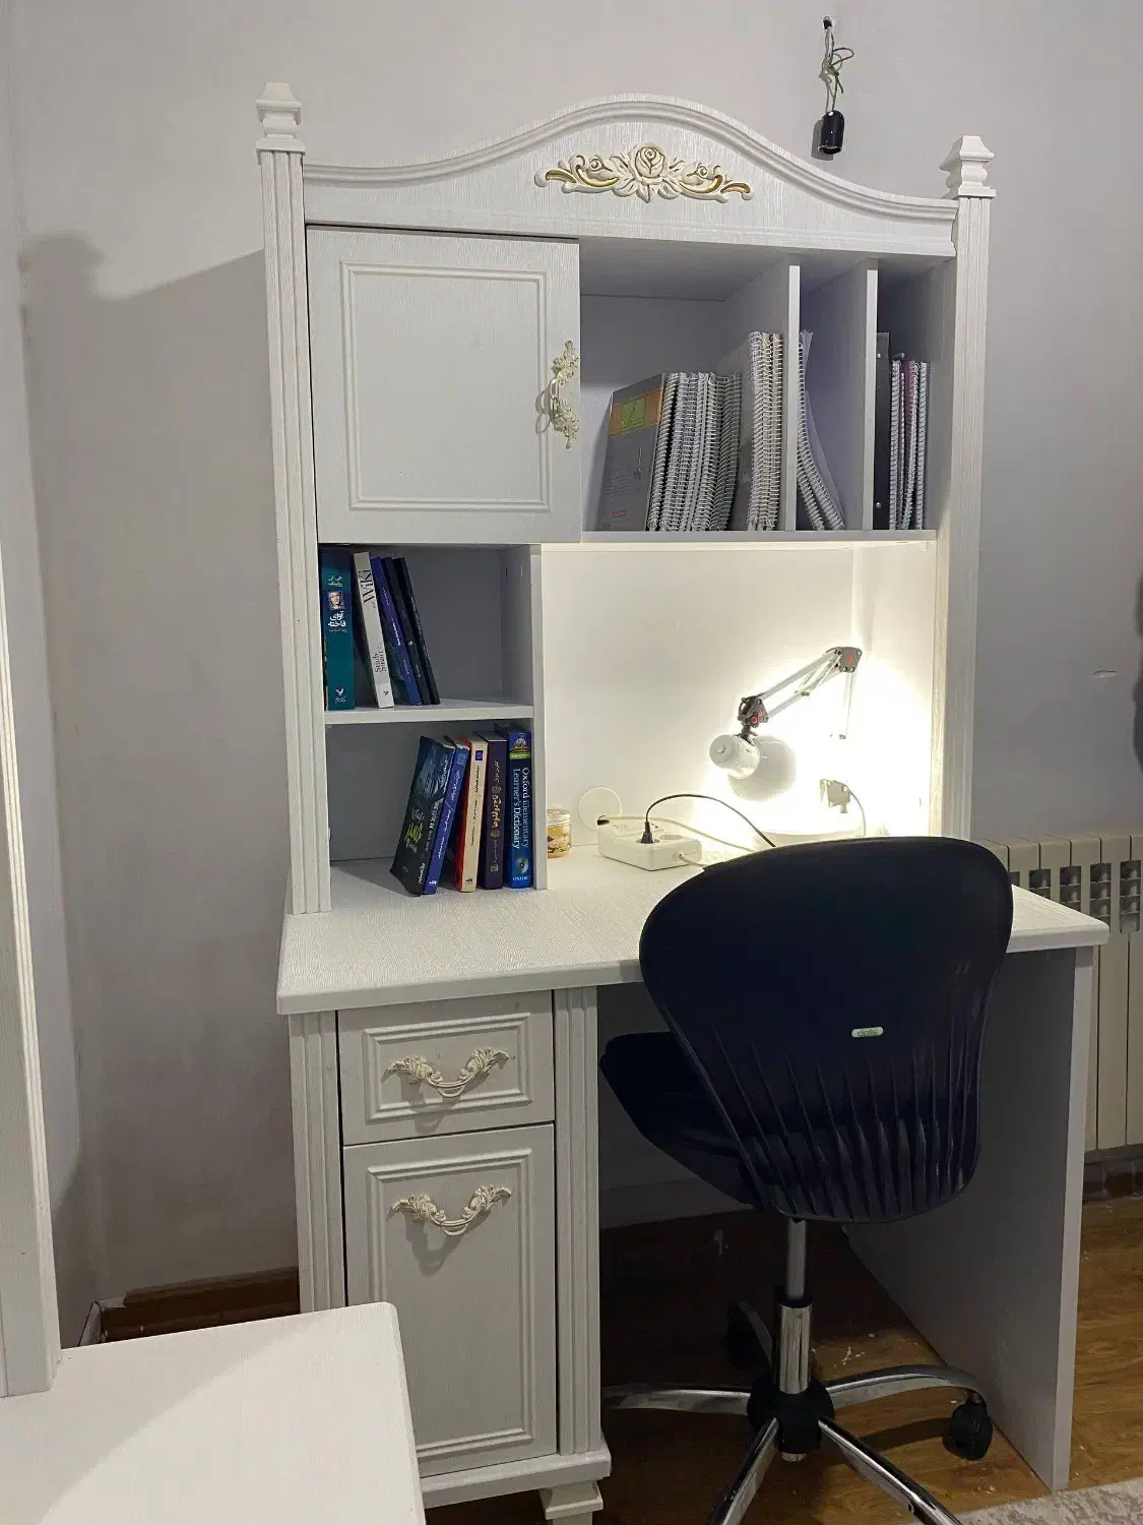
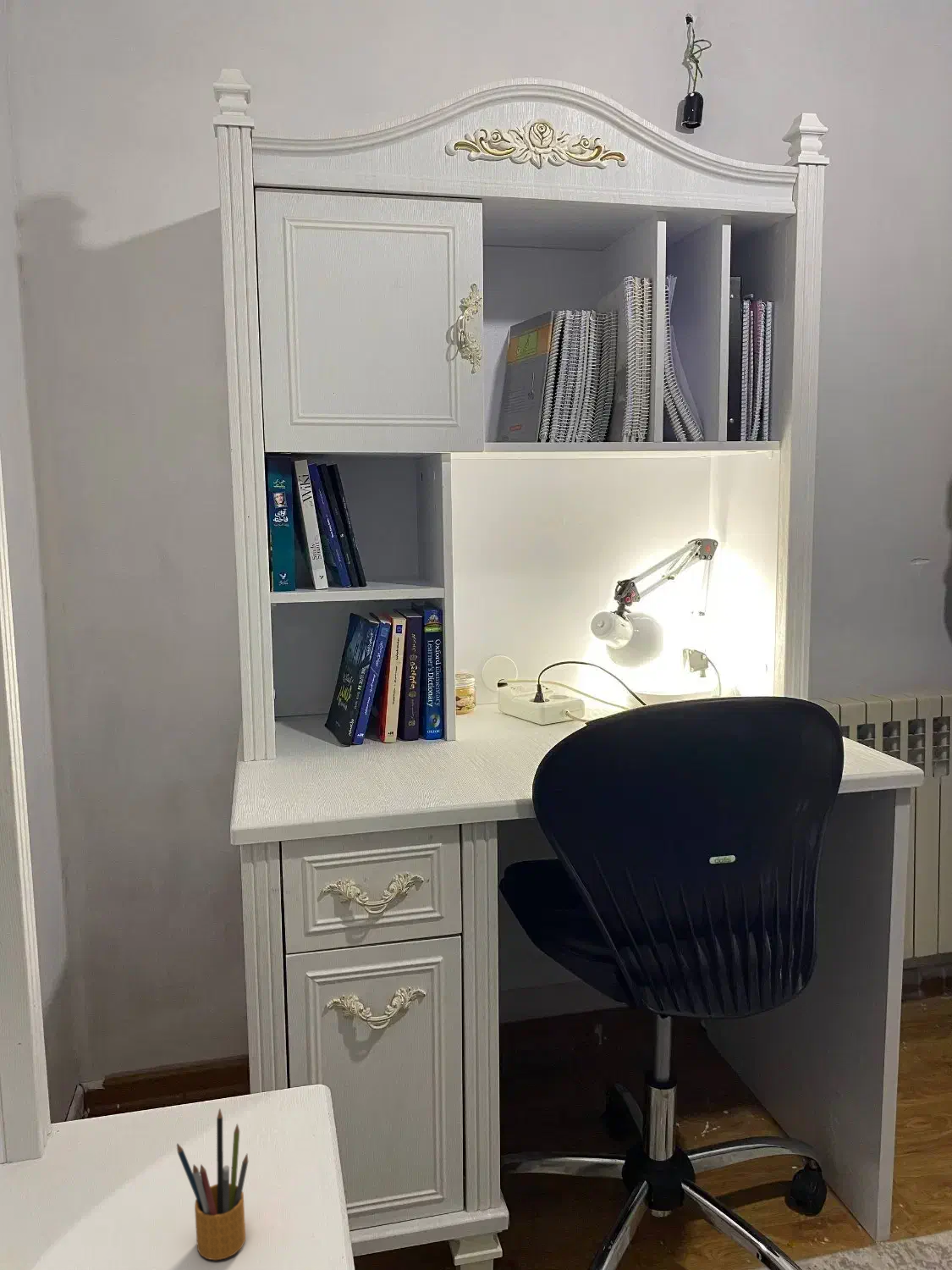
+ pencil box [176,1107,249,1261]
